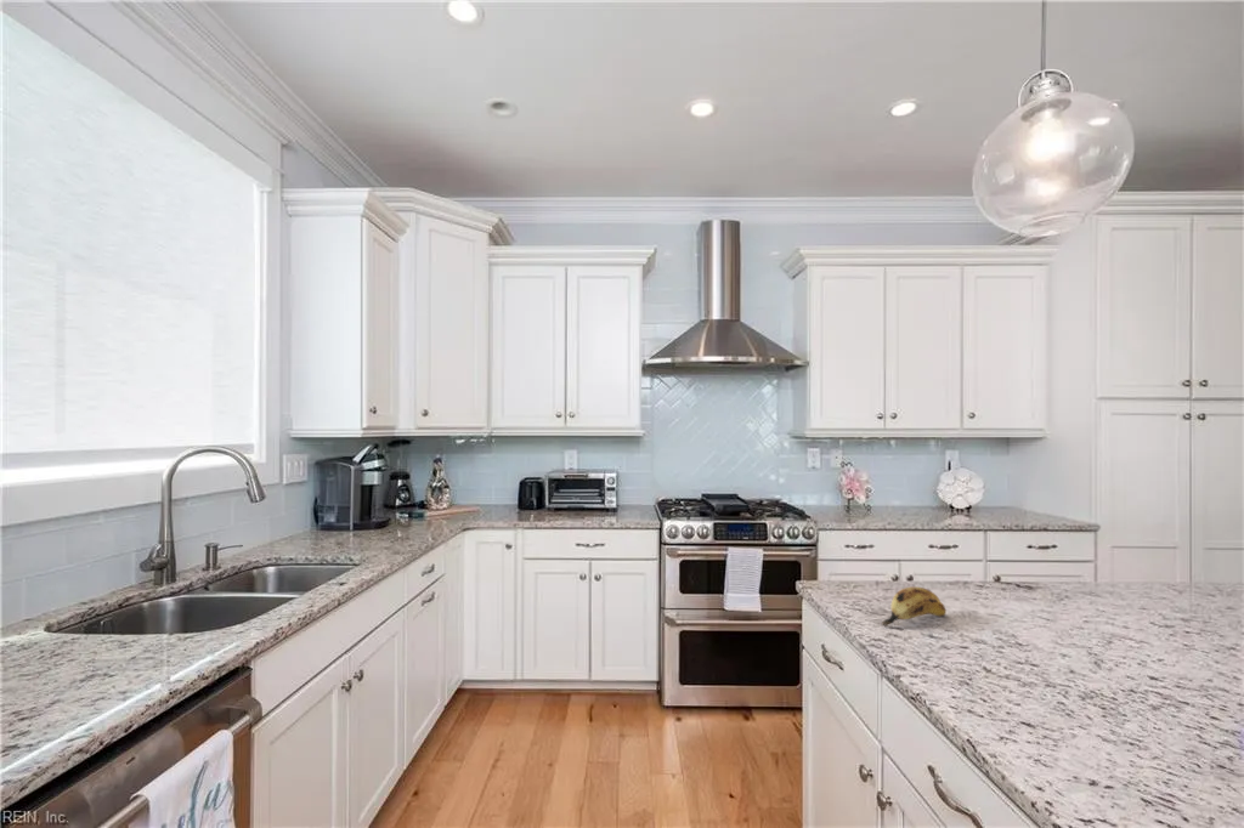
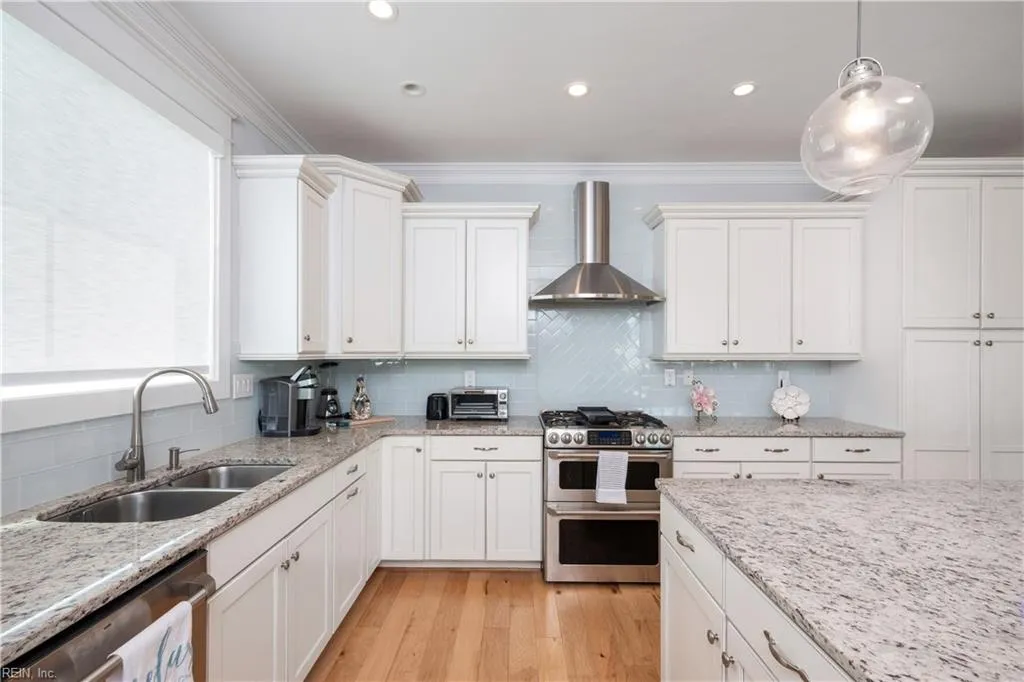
- banana [881,586,948,628]
